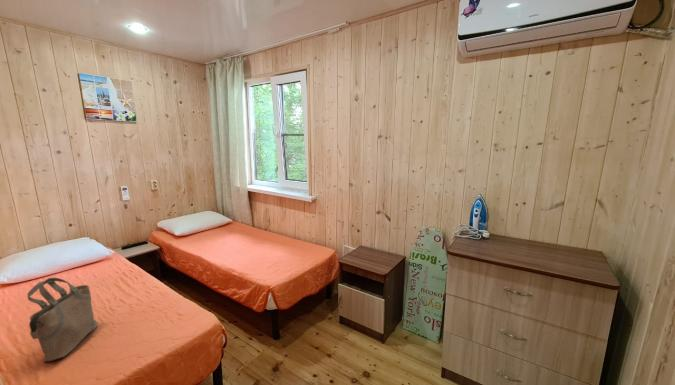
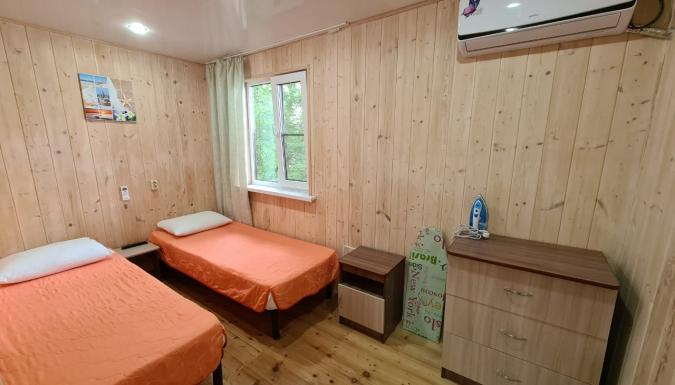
- tote bag [26,277,99,363]
